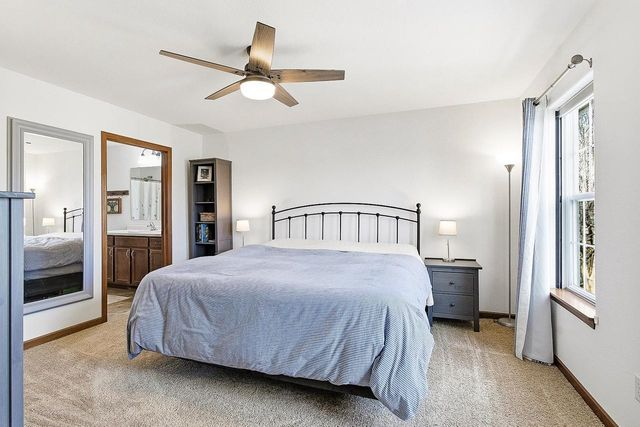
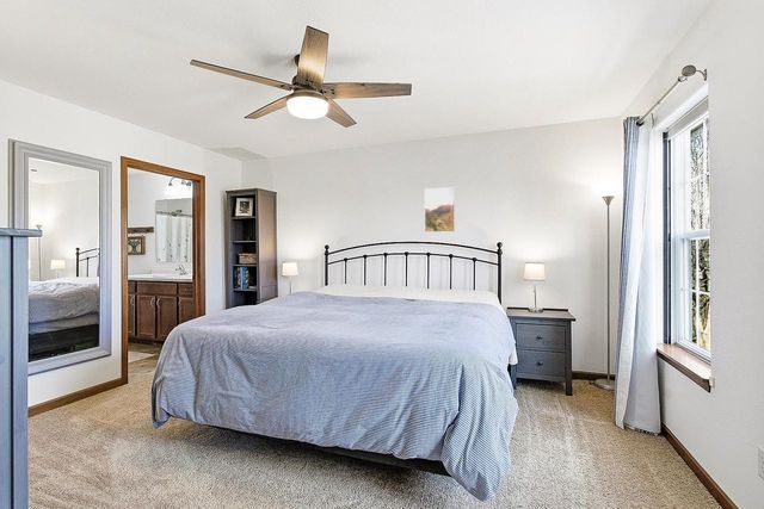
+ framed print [424,186,456,234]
